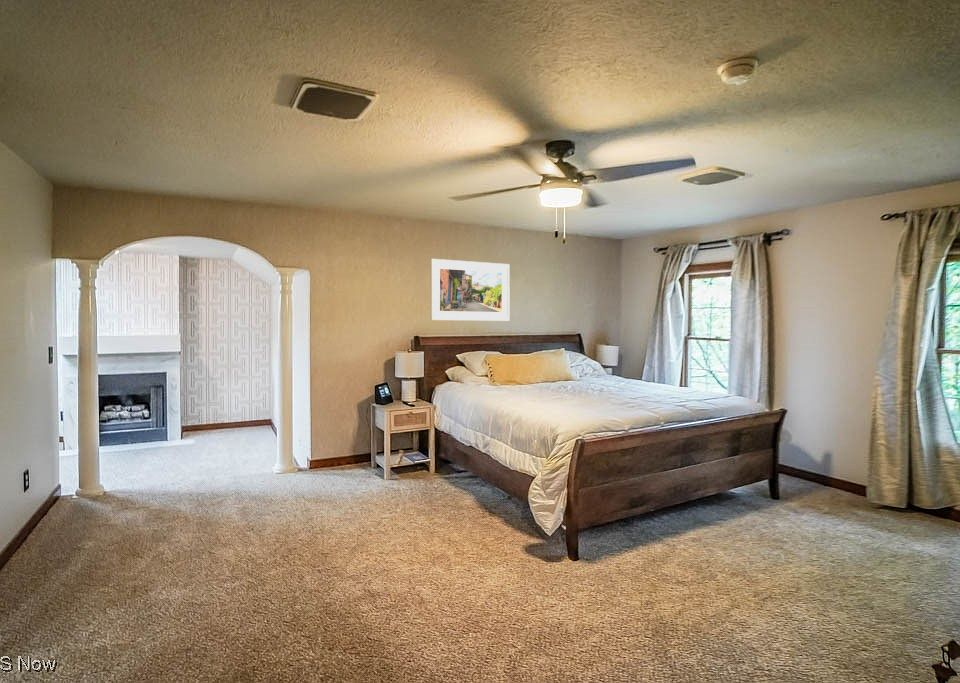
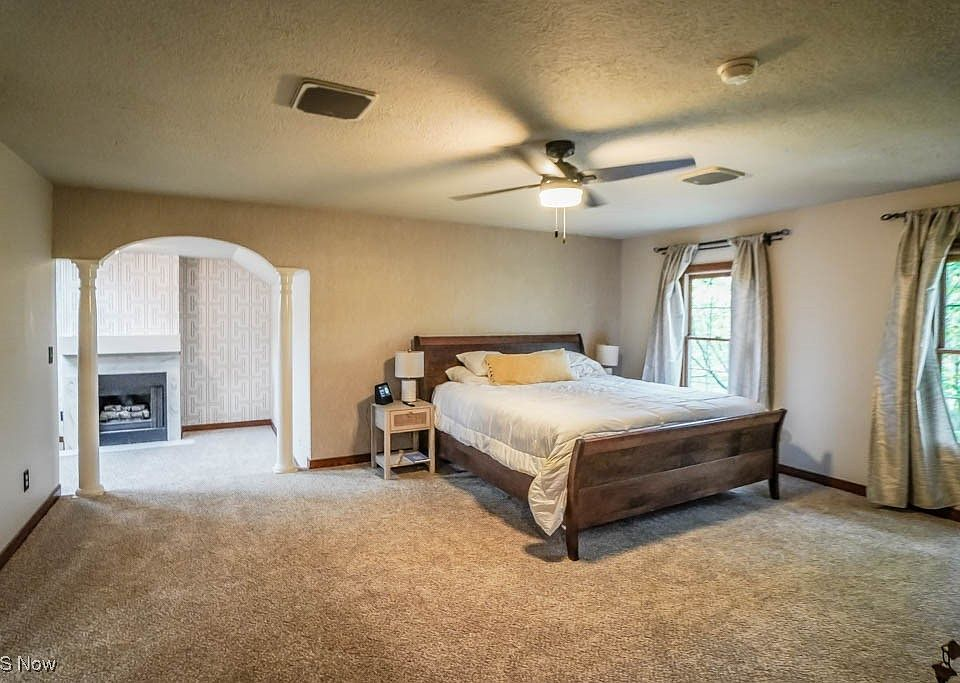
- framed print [430,258,511,322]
